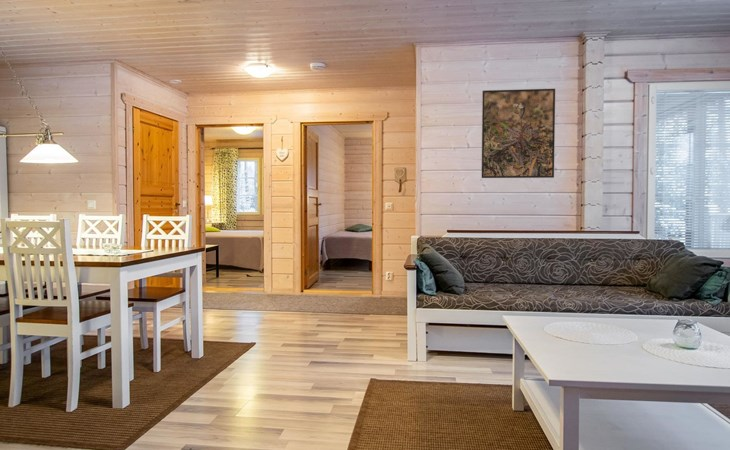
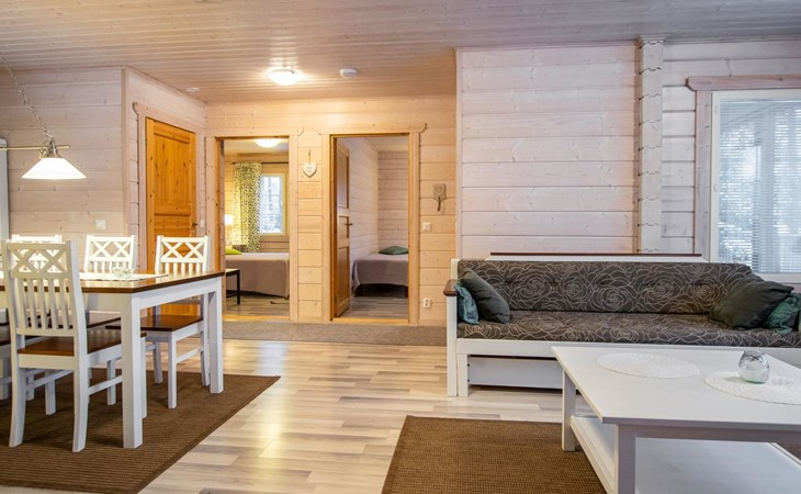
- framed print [480,88,556,179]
